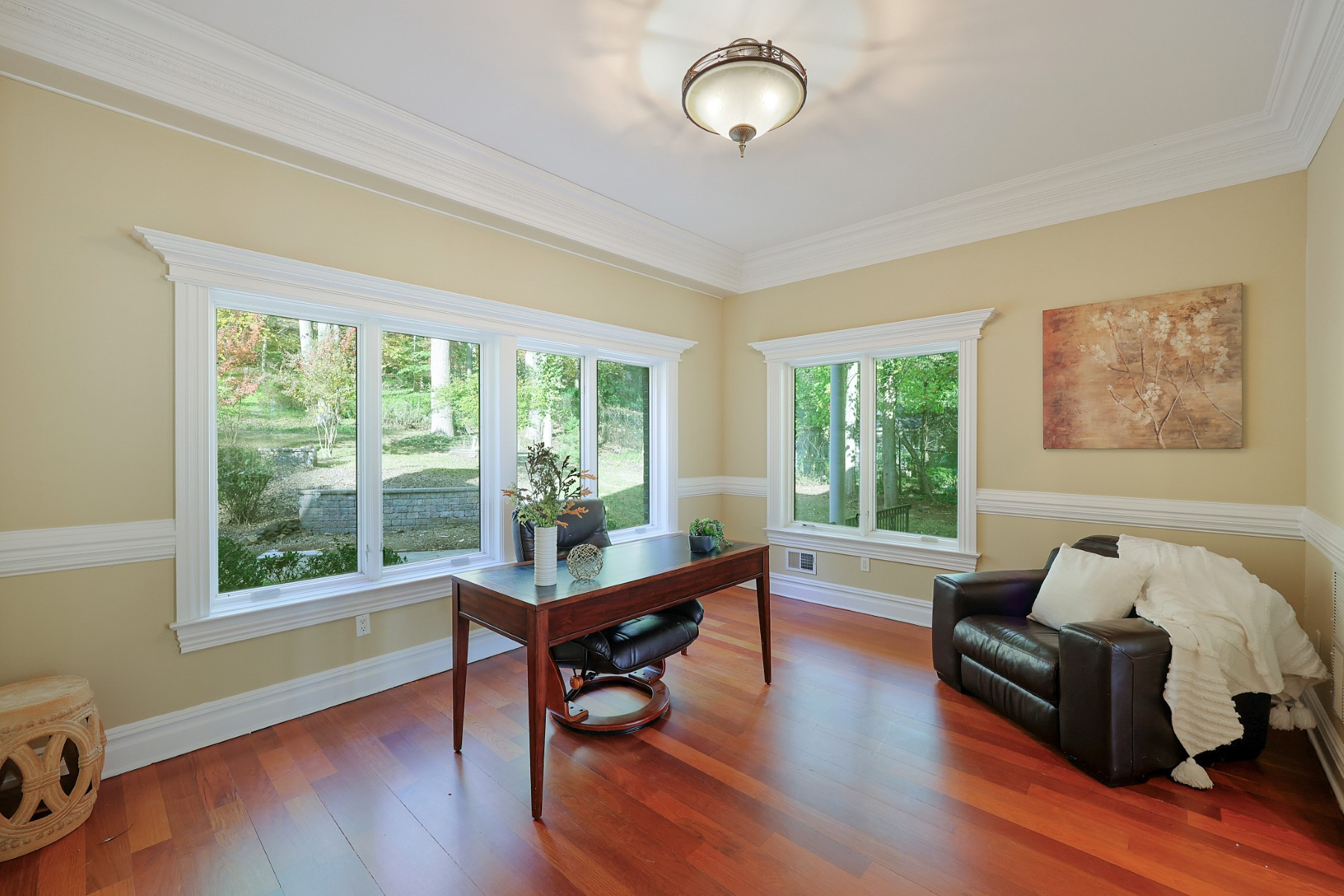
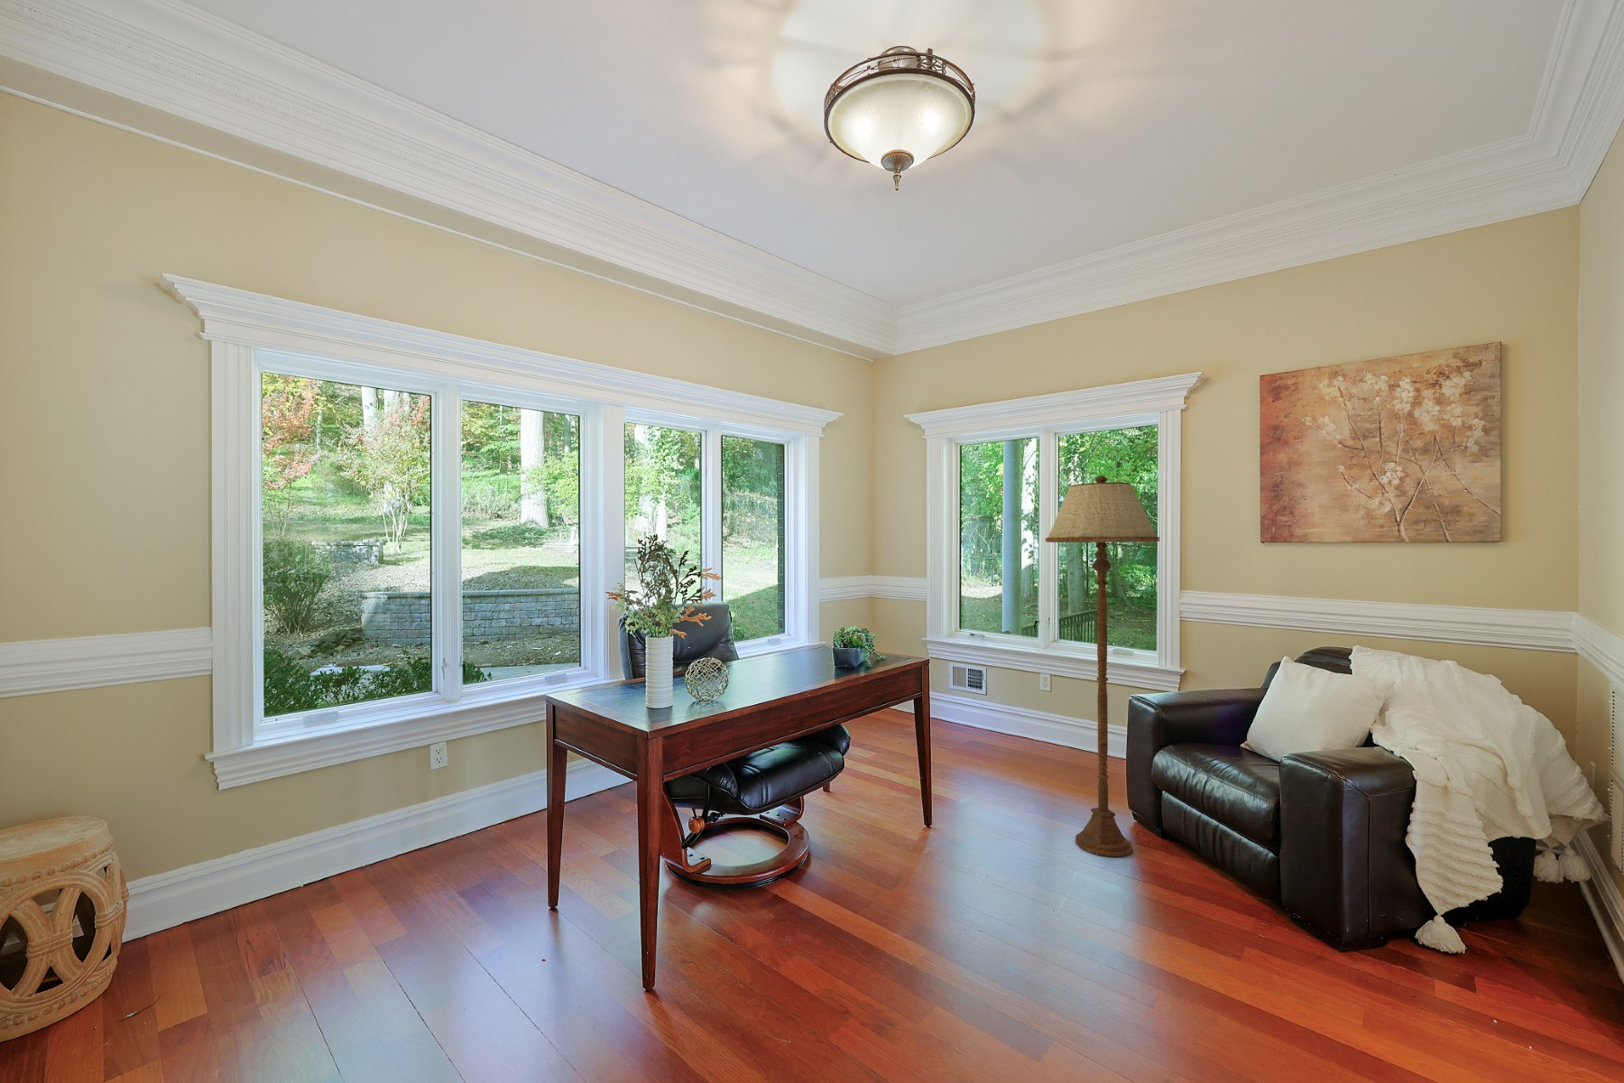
+ floor lamp [1045,475,1160,857]
